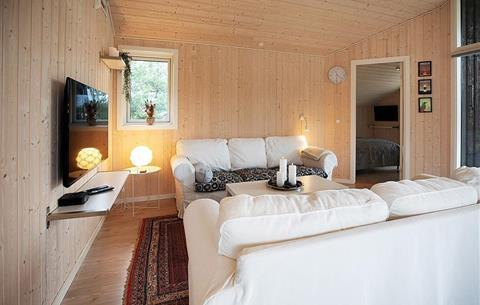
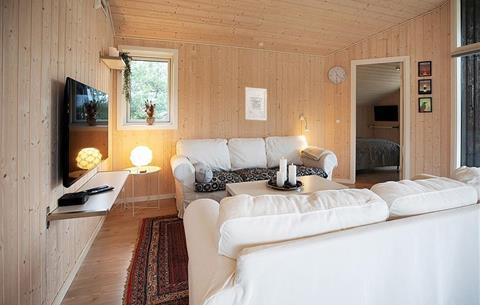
+ wall art [245,86,268,121]
